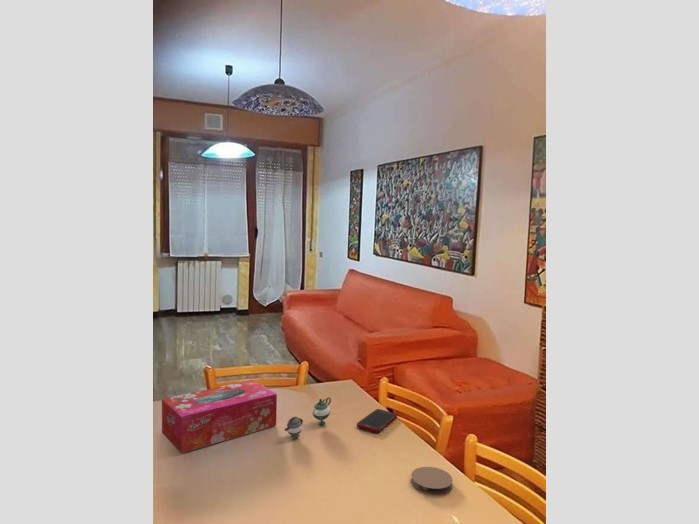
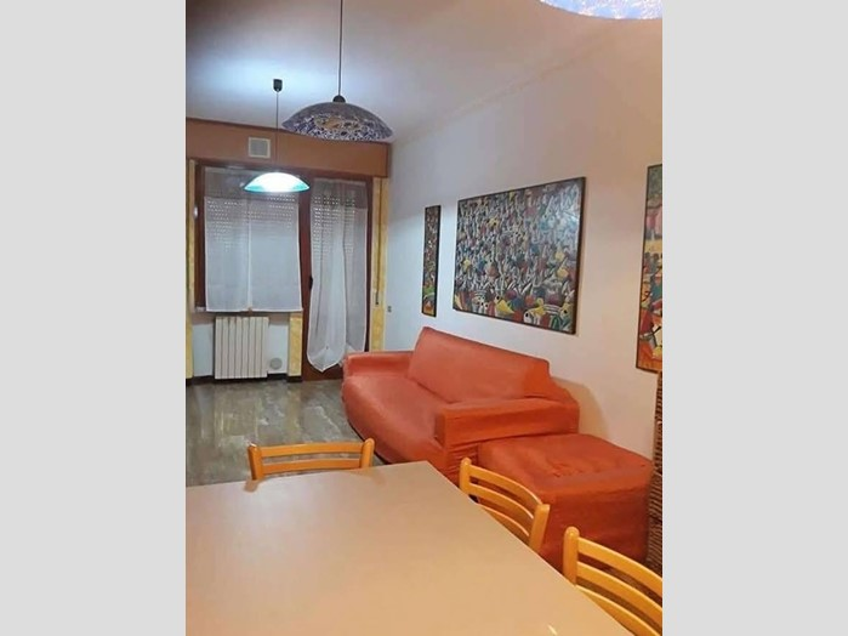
- cell phone [356,408,398,433]
- teapot [284,397,332,439]
- tissue box [161,379,278,454]
- coaster [410,466,454,495]
